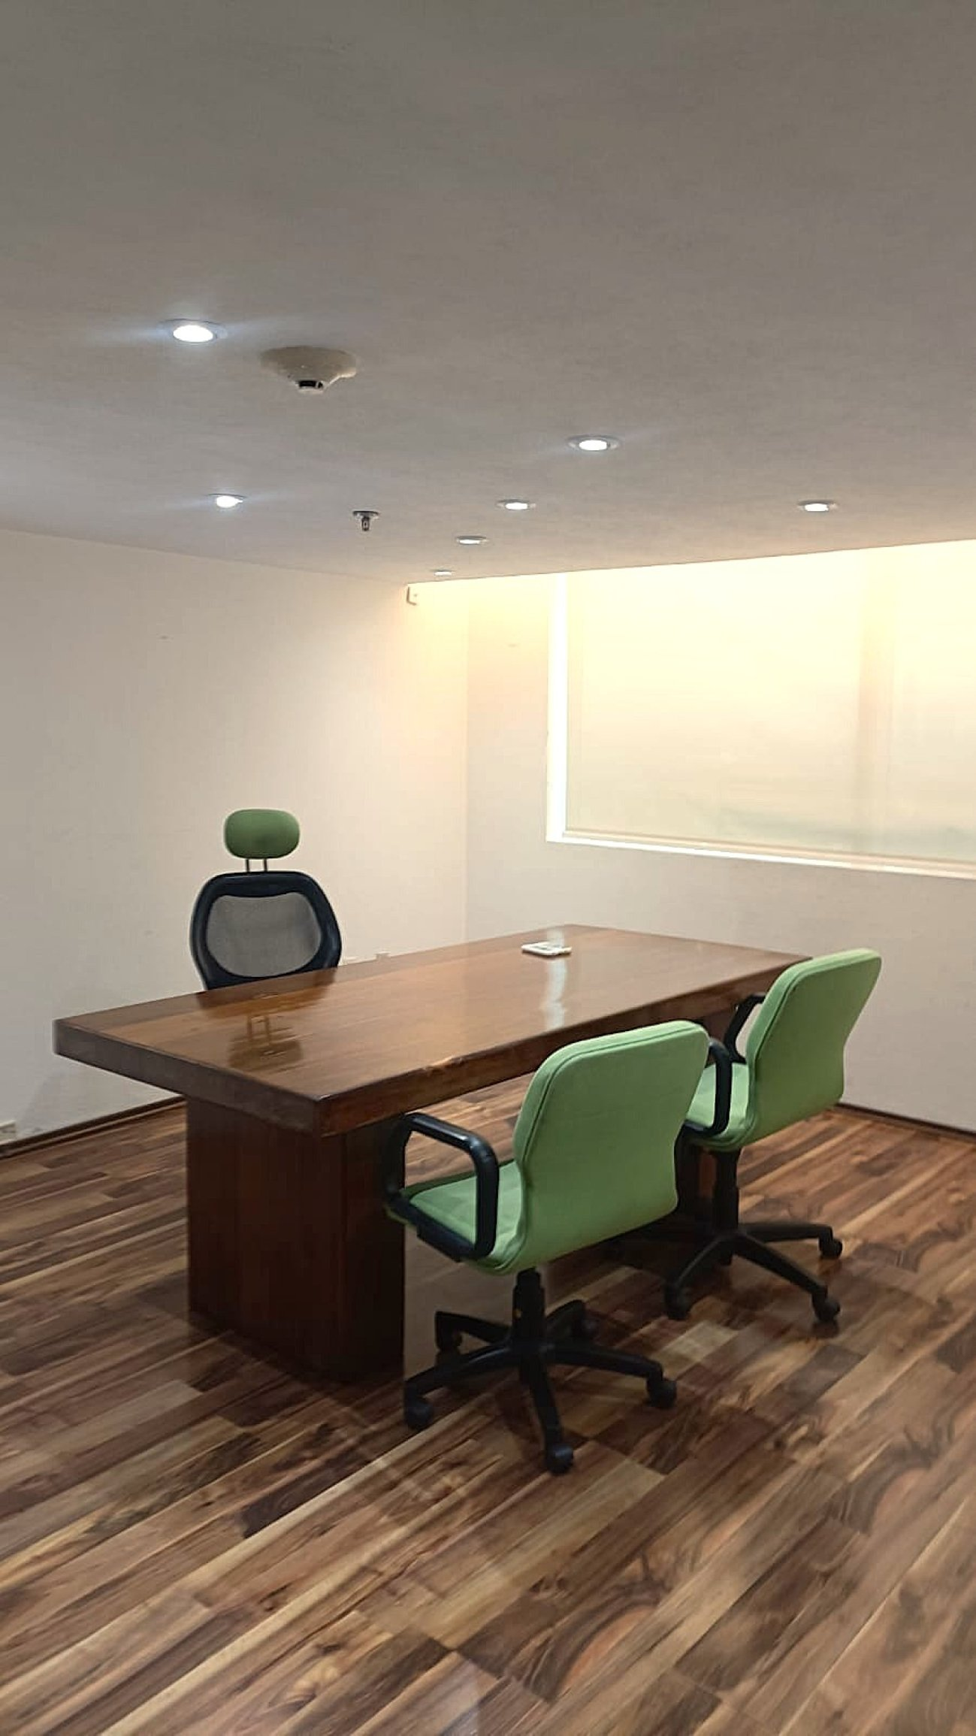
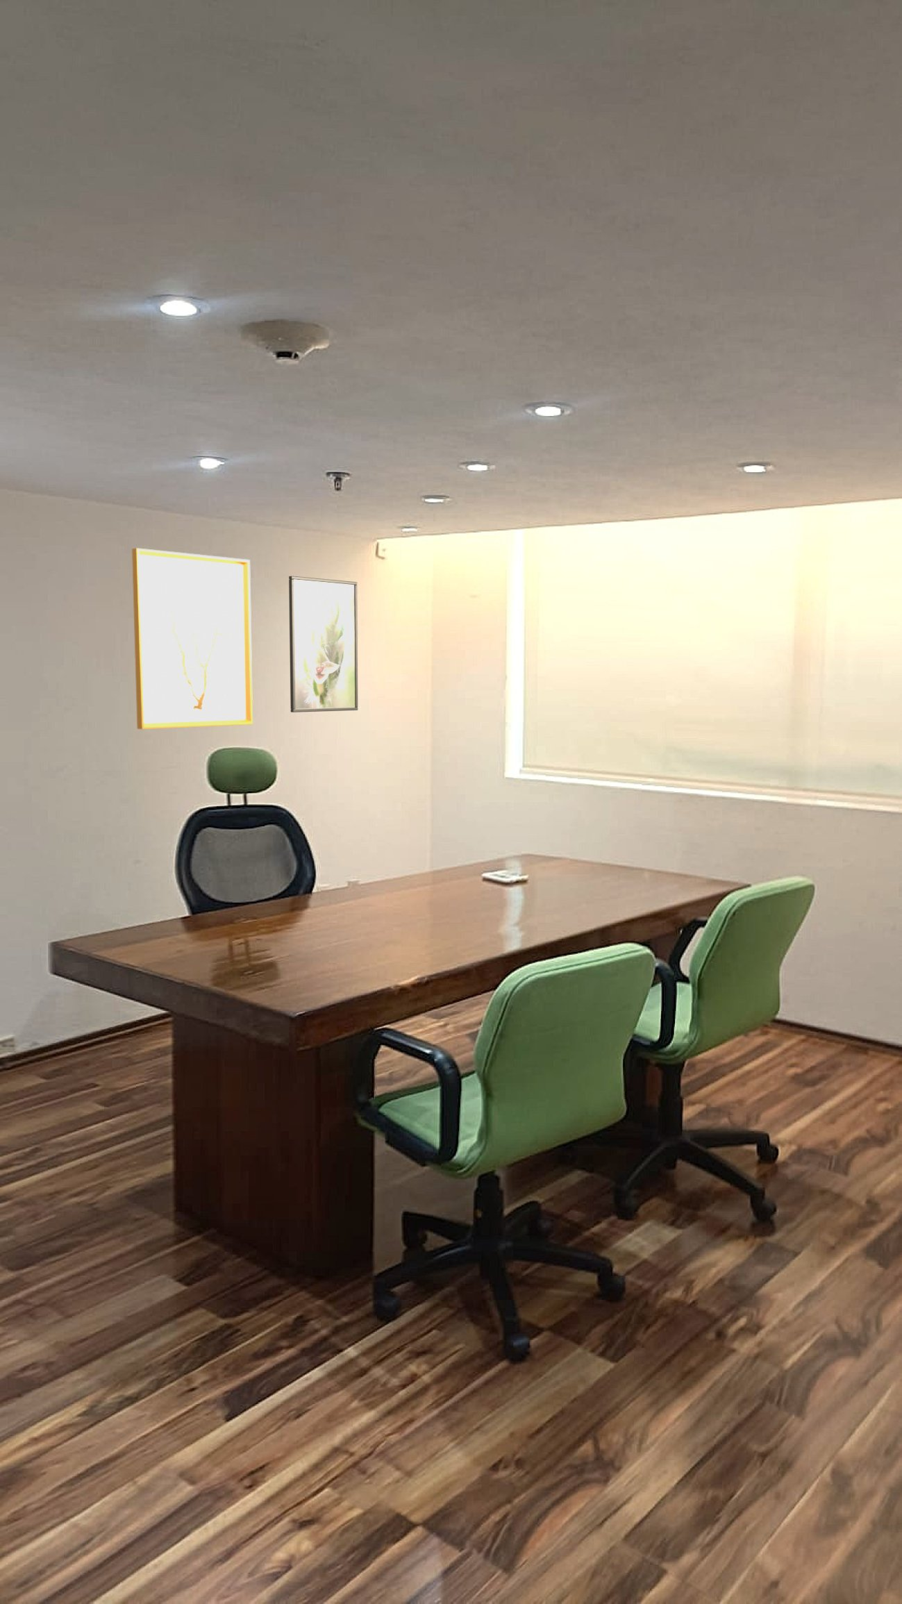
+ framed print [289,576,358,713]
+ wall art [131,548,253,729]
